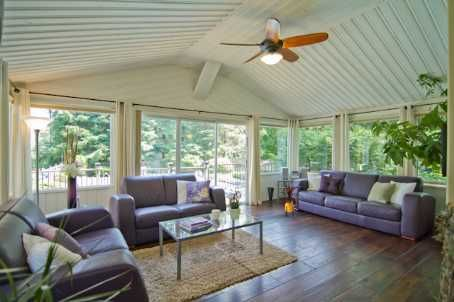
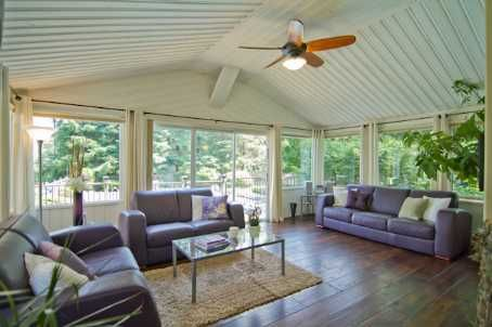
- house plant [277,185,306,217]
